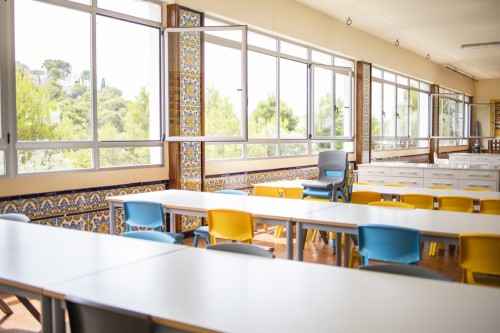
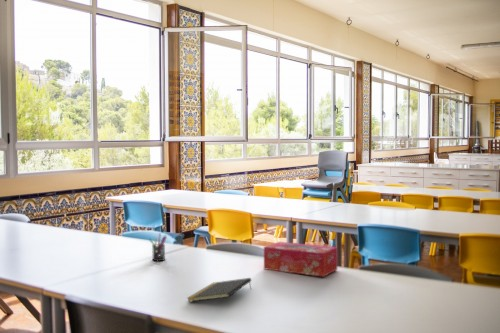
+ tissue box [263,241,338,278]
+ pen holder [148,232,168,262]
+ notepad [186,277,252,303]
